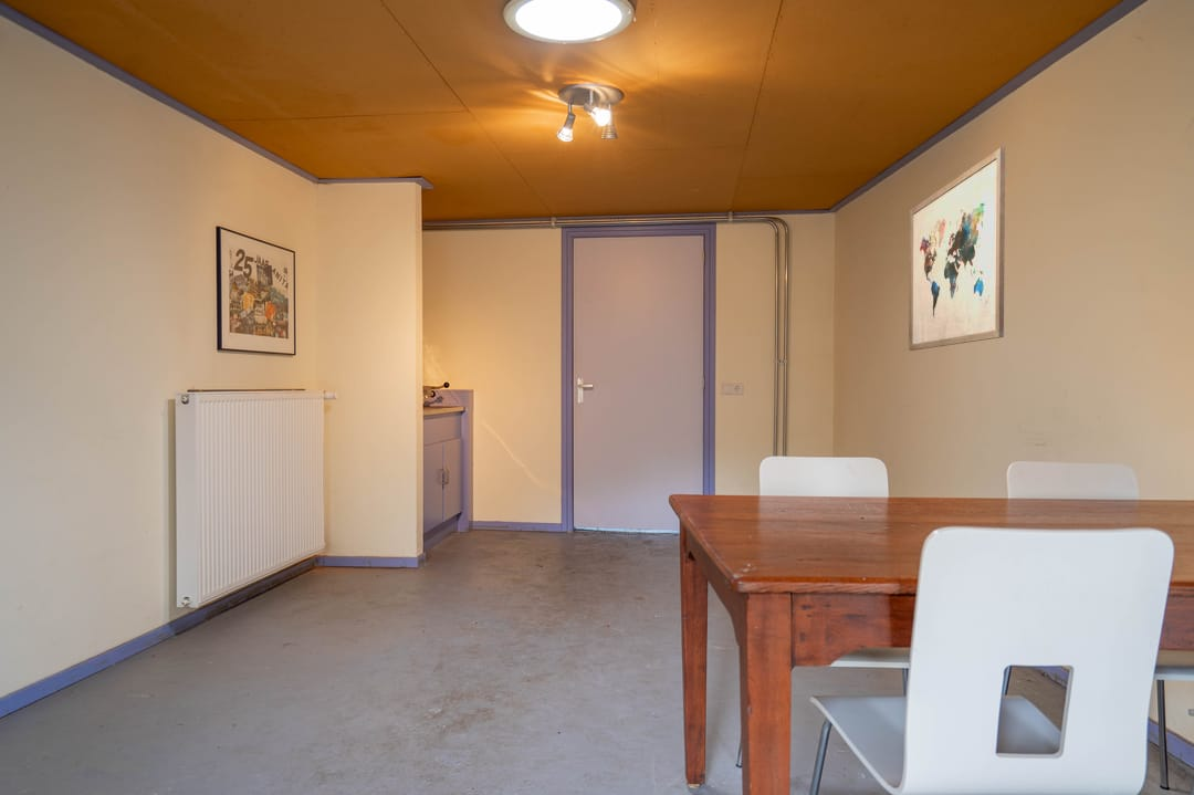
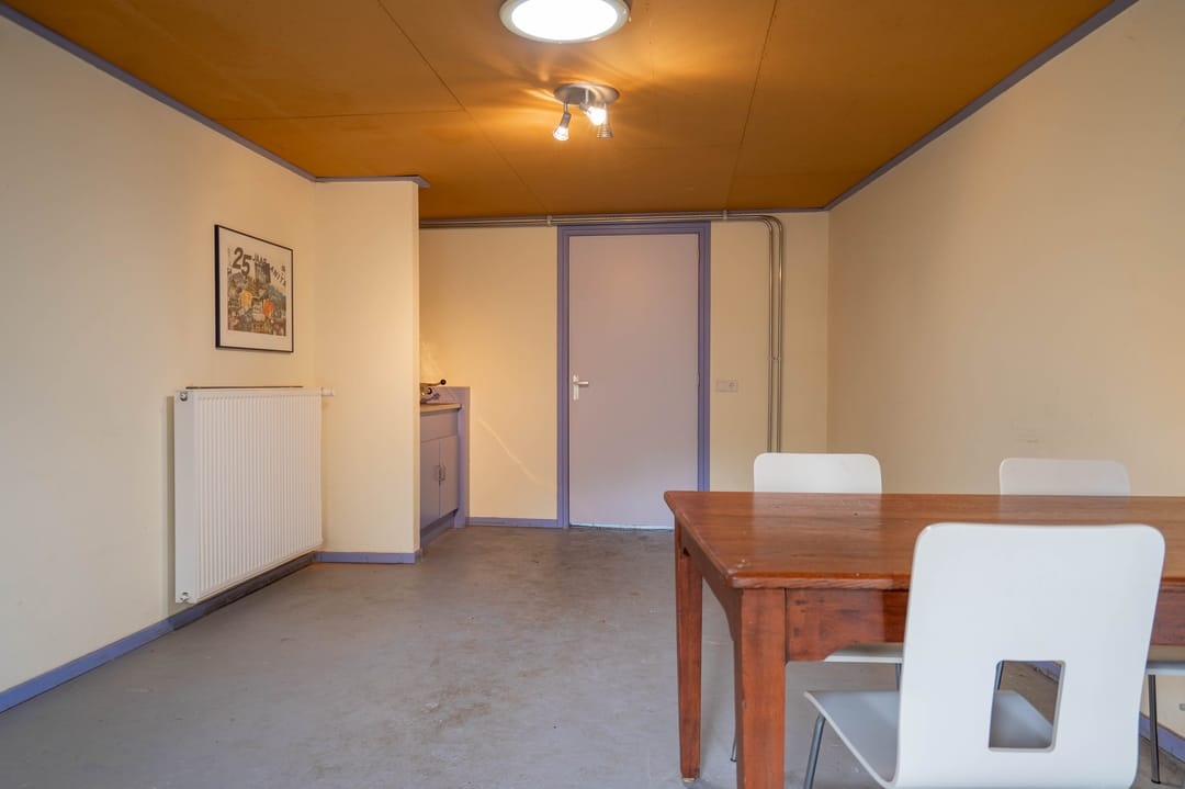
- wall art [908,146,1006,352]
